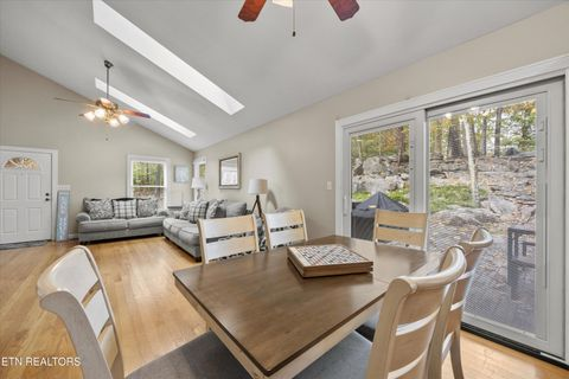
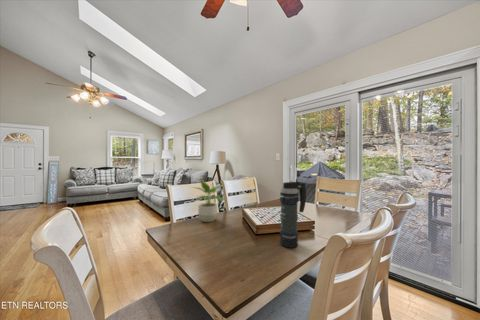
+ potted plant [191,179,226,223]
+ smoke grenade [279,181,307,249]
